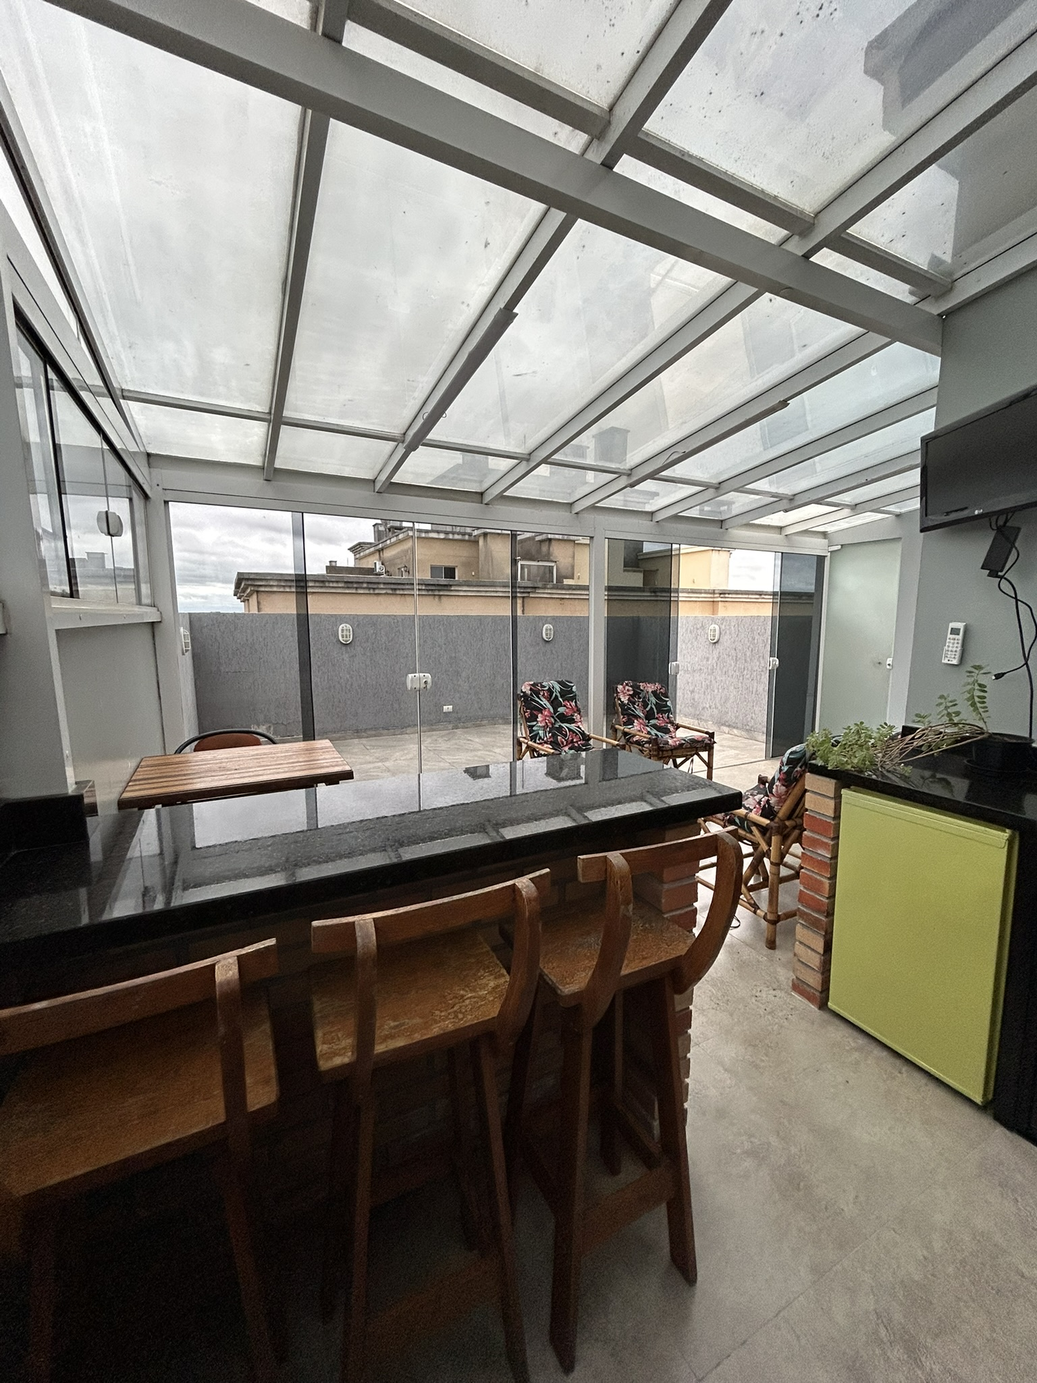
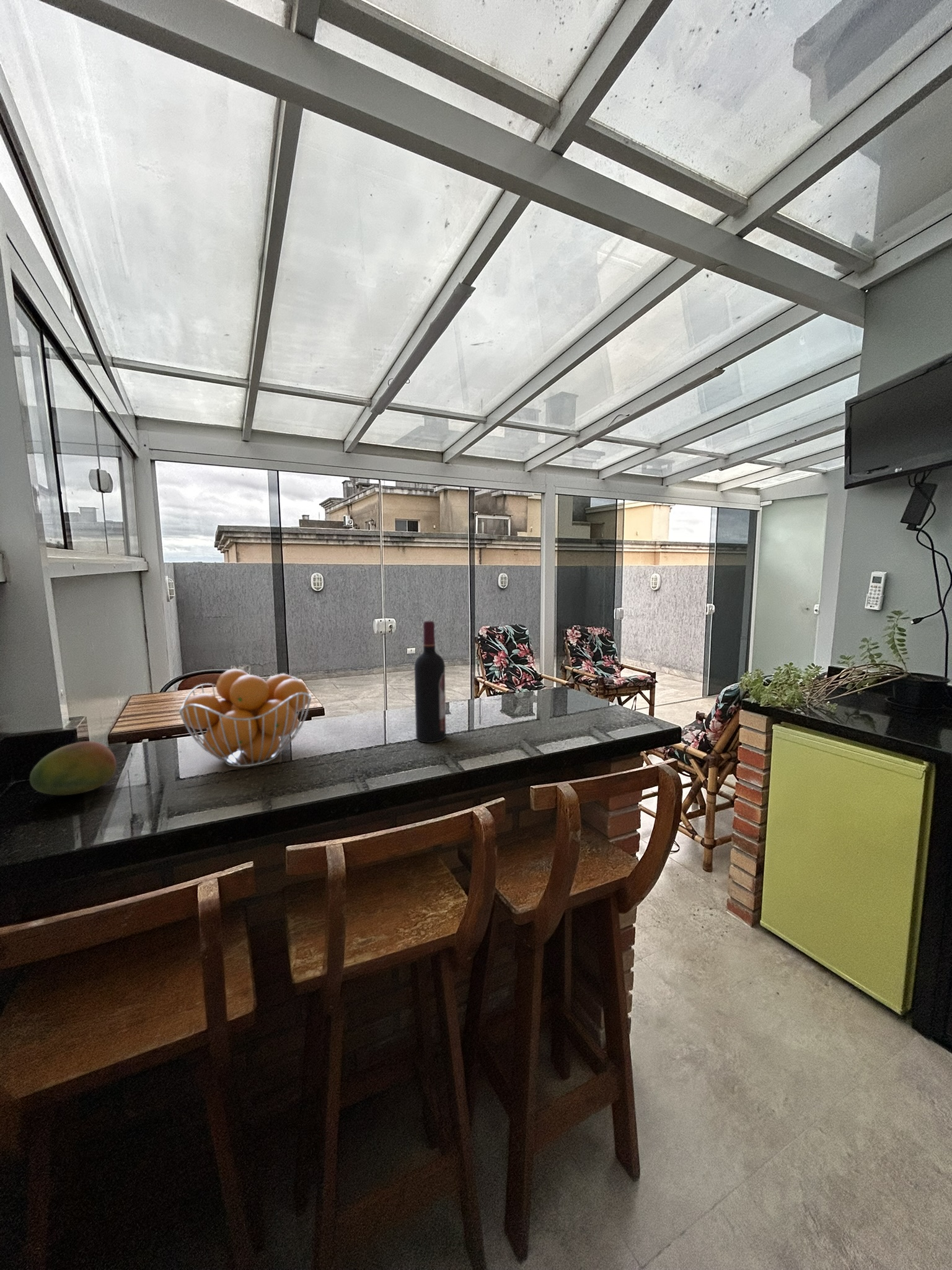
+ fruit basket [179,668,312,767]
+ wine bottle [414,620,446,744]
+ fruit [29,740,117,796]
